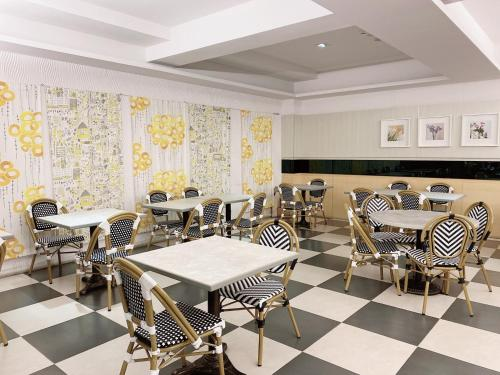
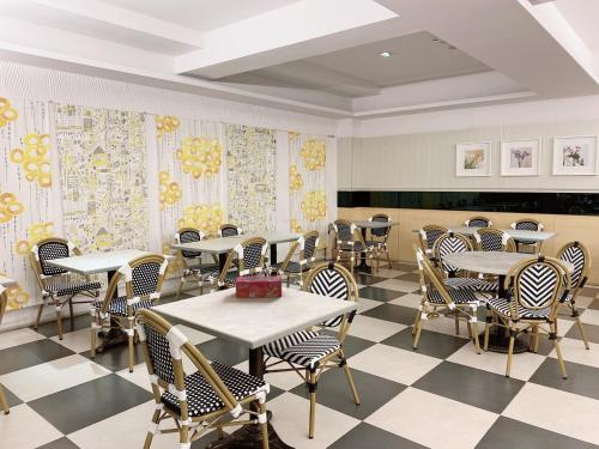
+ tissue box [235,275,283,298]
